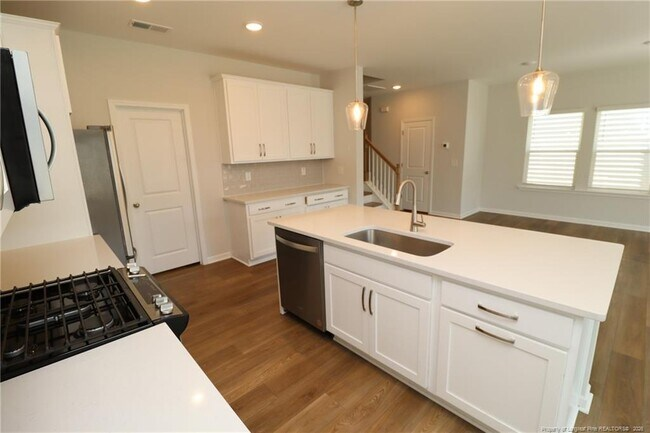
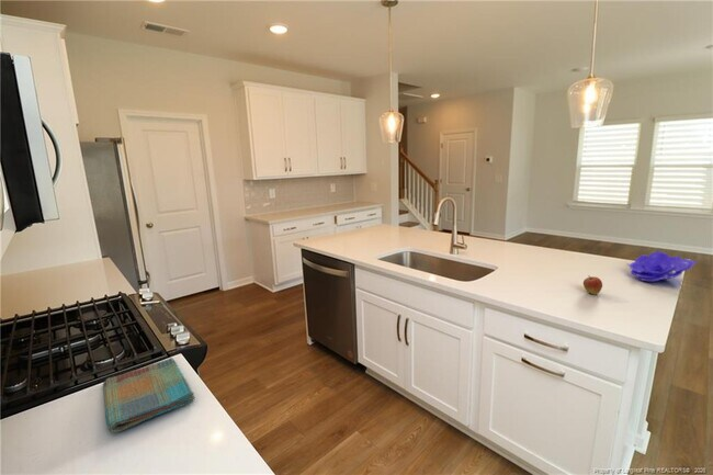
+ decorative bowl [625,249,699,282]
+ fruit [582,274,603,295]
+ dish towel [102,357,196,433]
